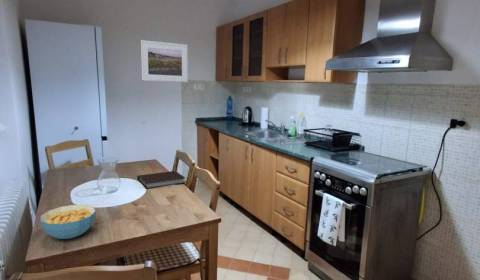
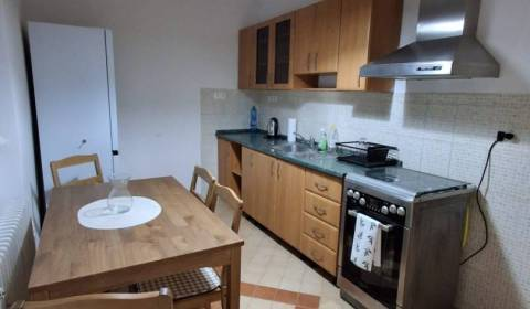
- cereal bowl [39,204,97,240]
- notebook [136,170,187,190]
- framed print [140,39,189,83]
